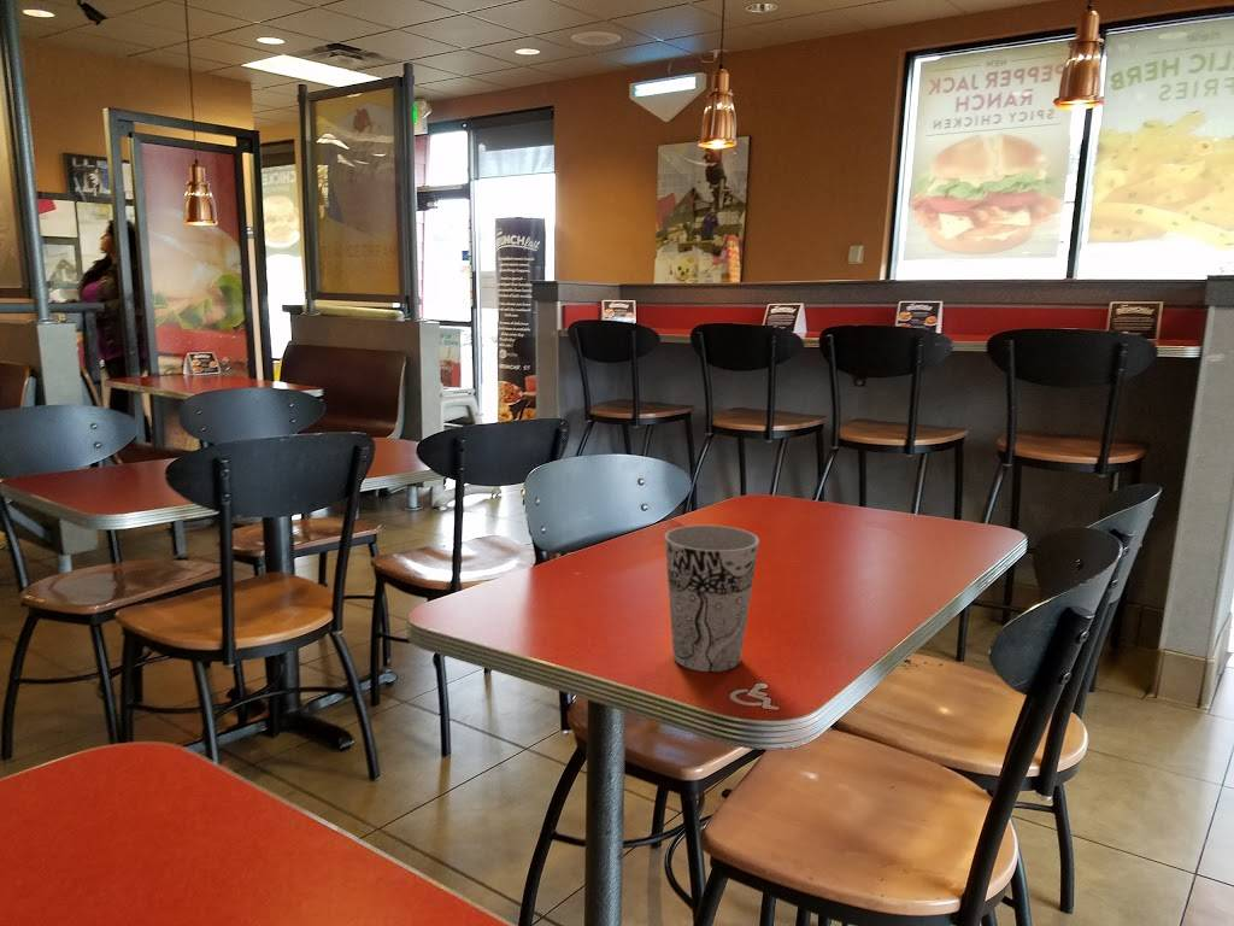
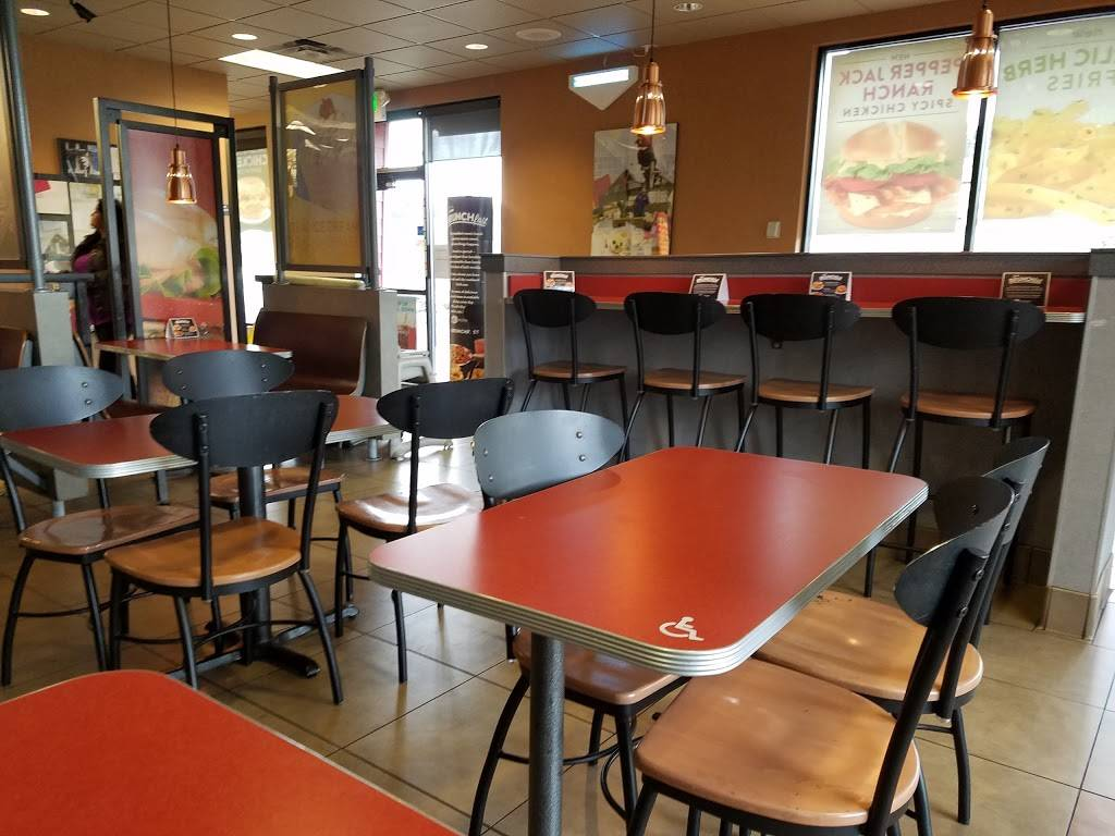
- cup [664,524,760,673]
